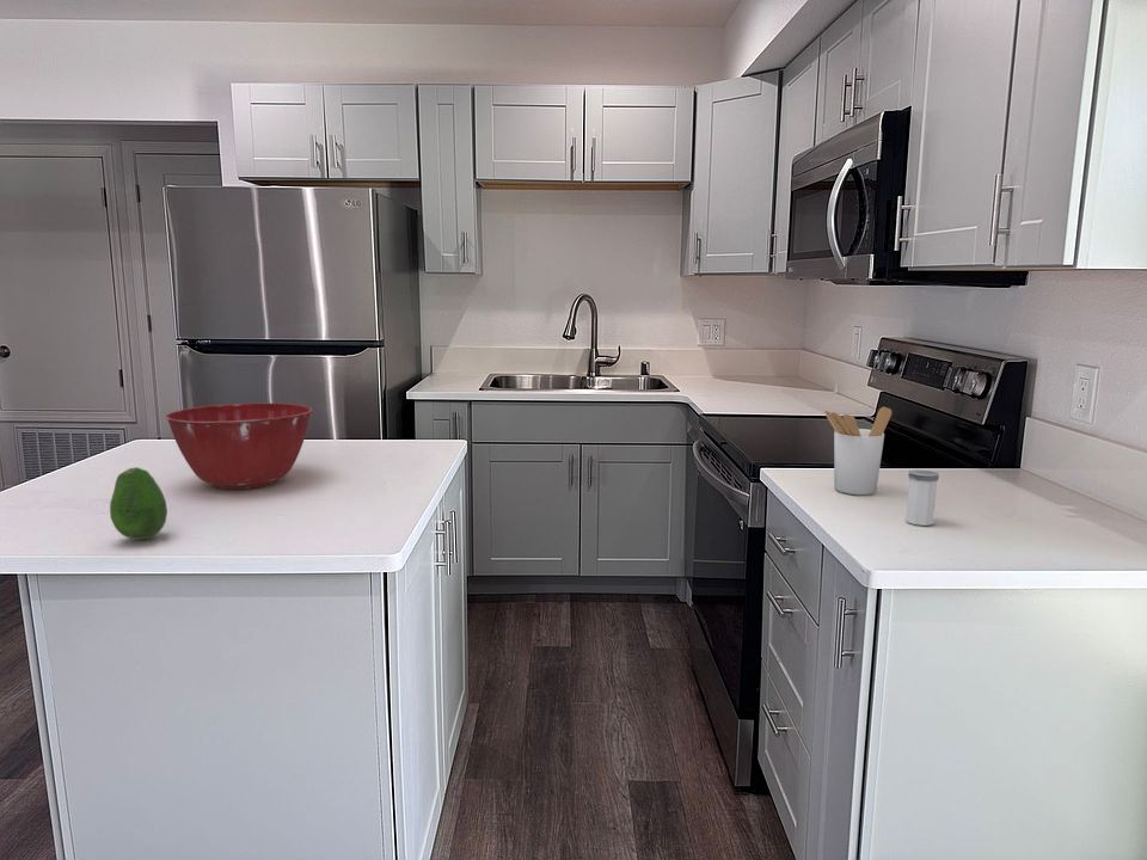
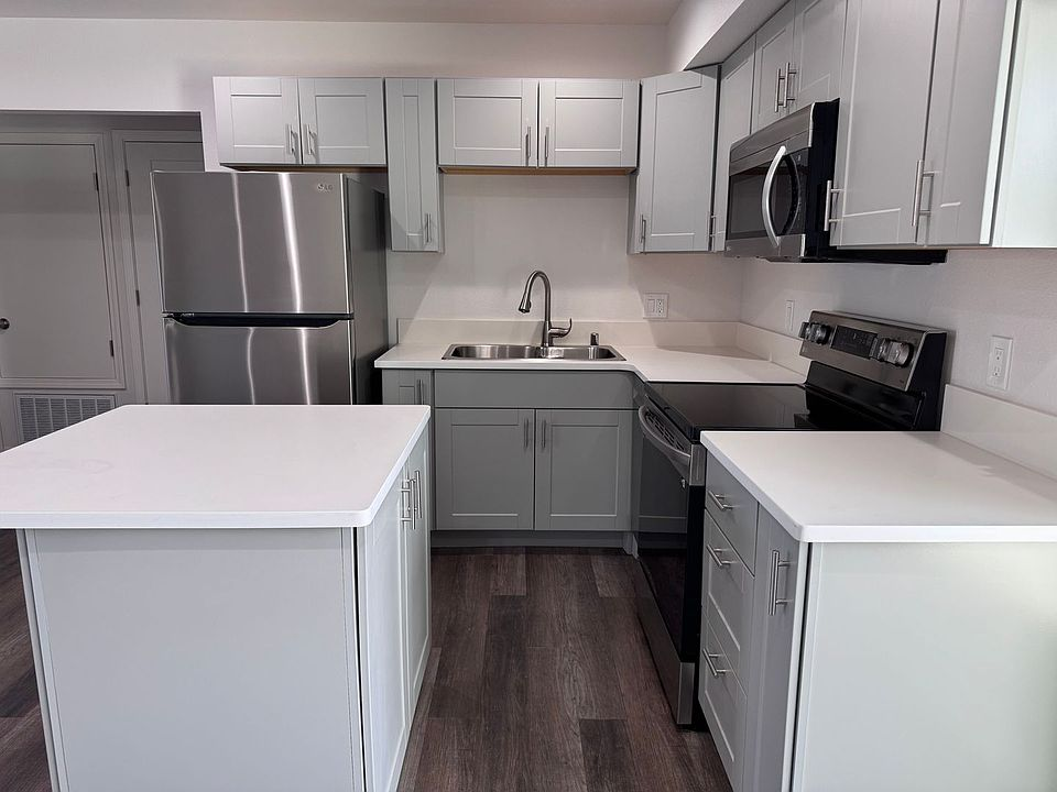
- fruit [109,466,168,541]
- salt shaker [904,468,940,527]
- mixing bowl [165,403,313,490]
- utensil holder [824,406,893,496]
